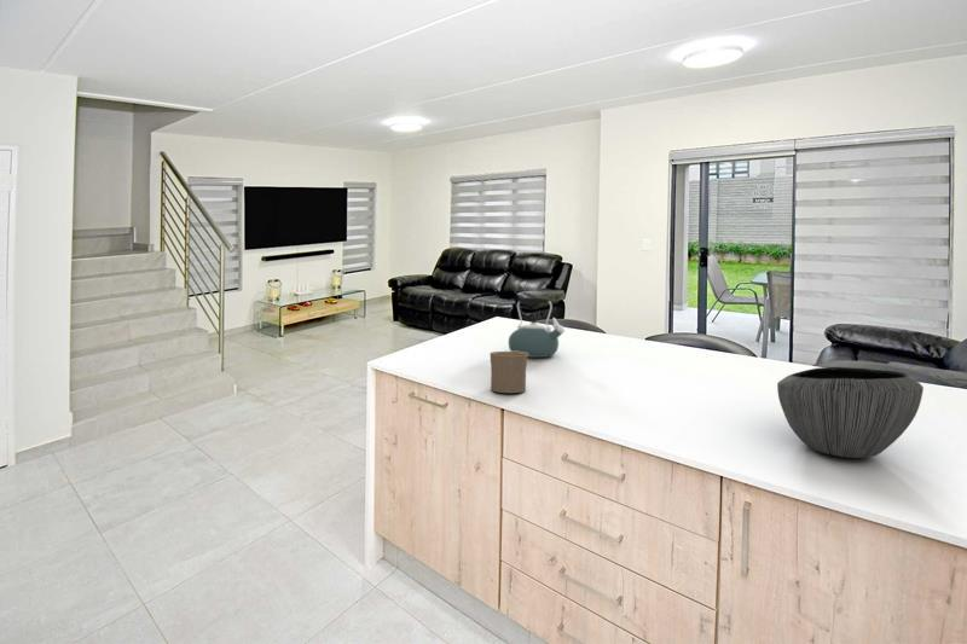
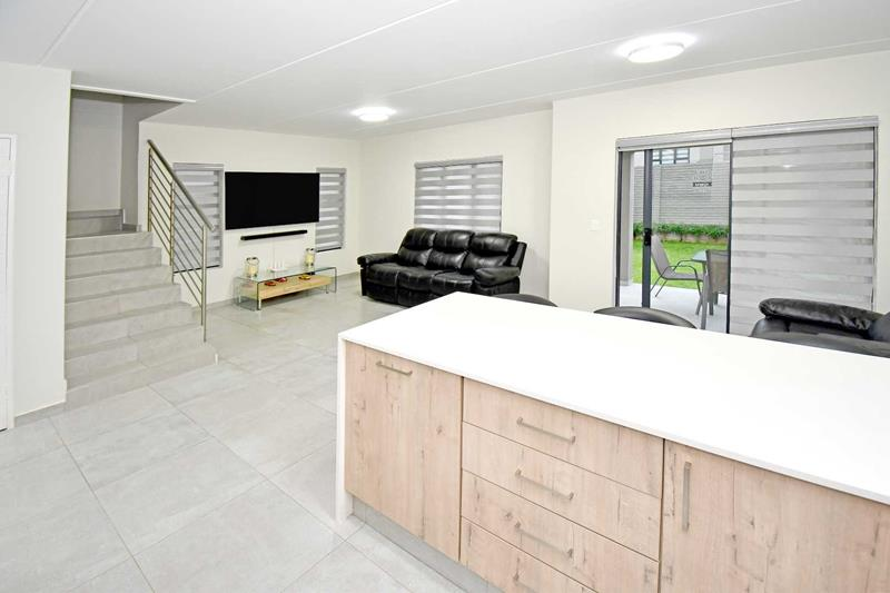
- cup [488,350,528,394]
- bowl [776,366,925,459]
- kettle [508,296,566,359]
